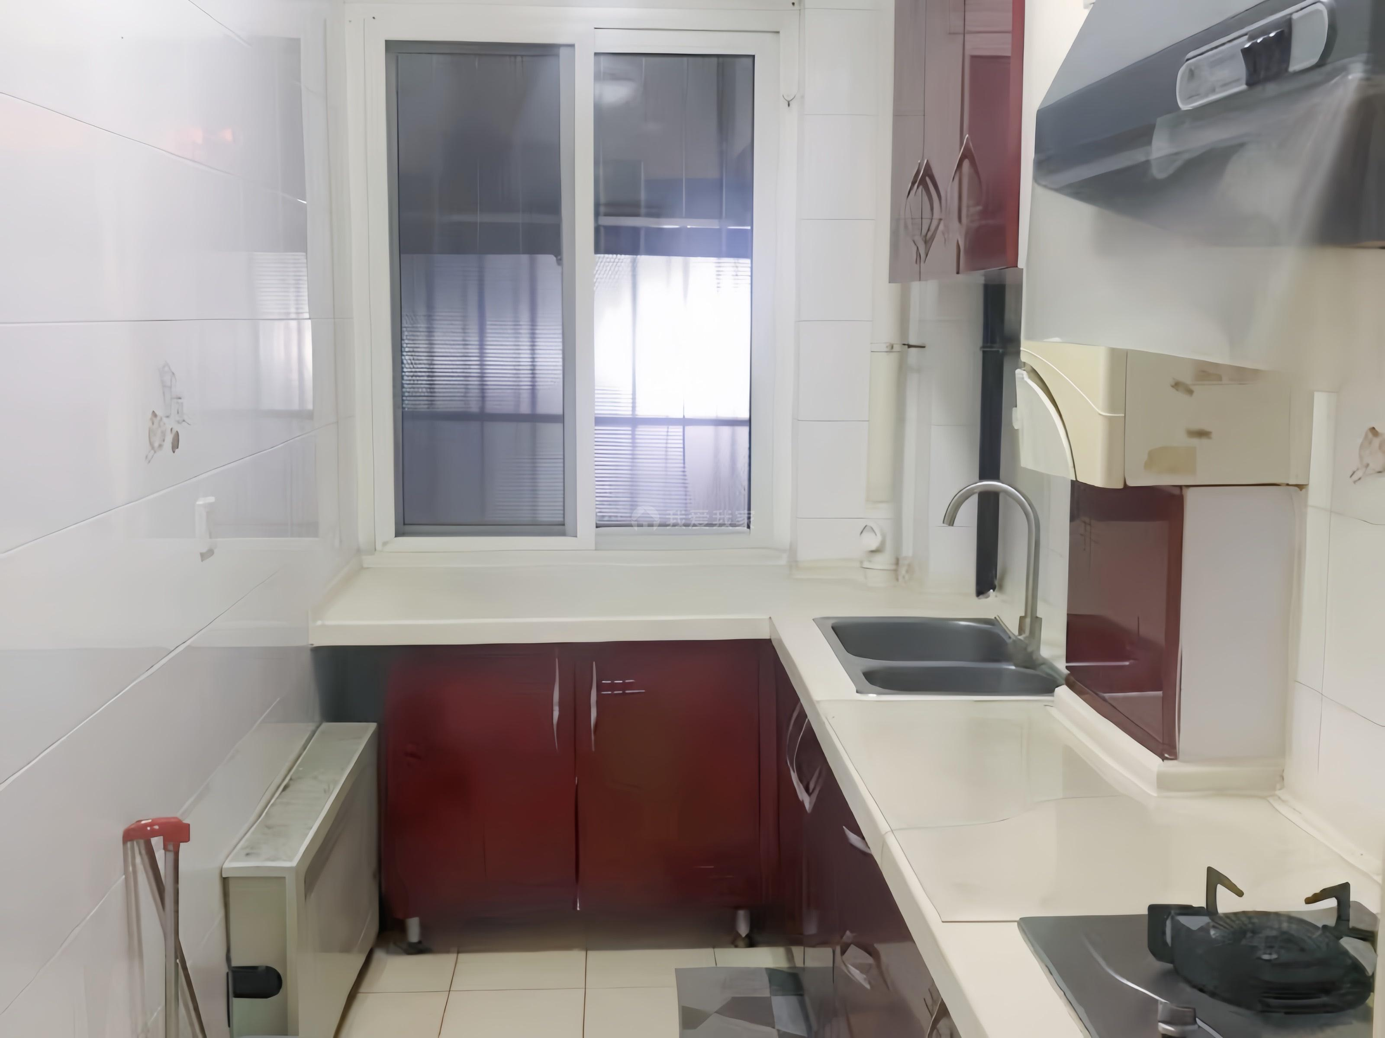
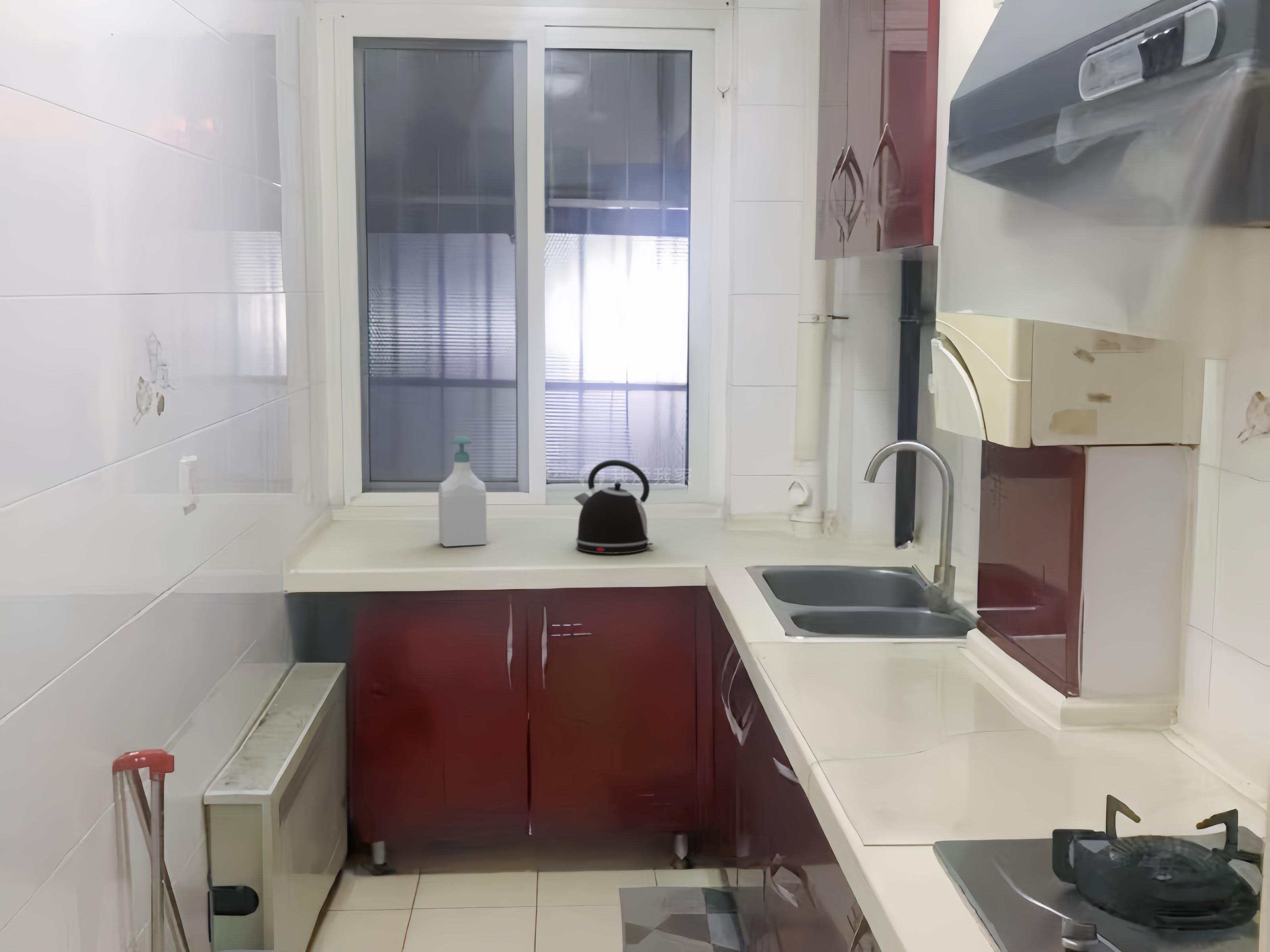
+ soap bottle [438,435,487,547]
+ kettle [573,459,654,554]
